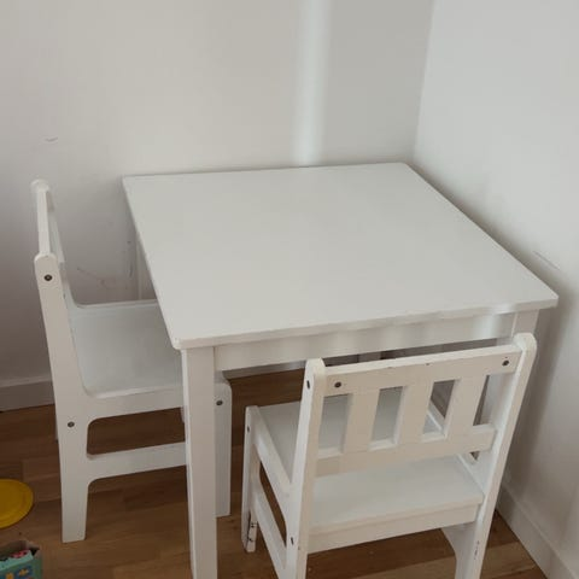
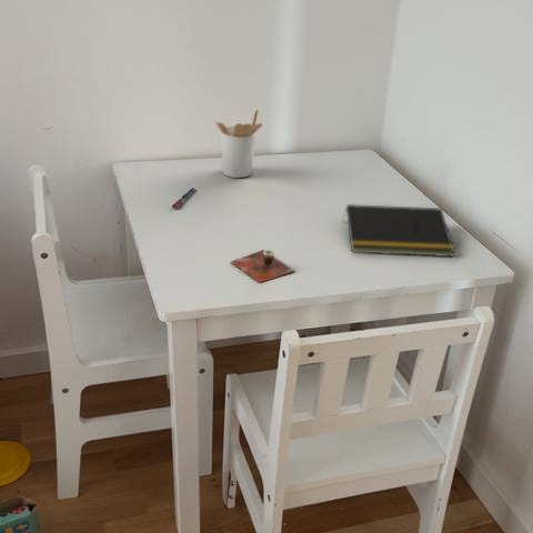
+ cup [229,249,295,284]
+ utensil holder [214,108,263,179]
+ pen [171,187,197,209]
+ notepad [341,203,456,258]
